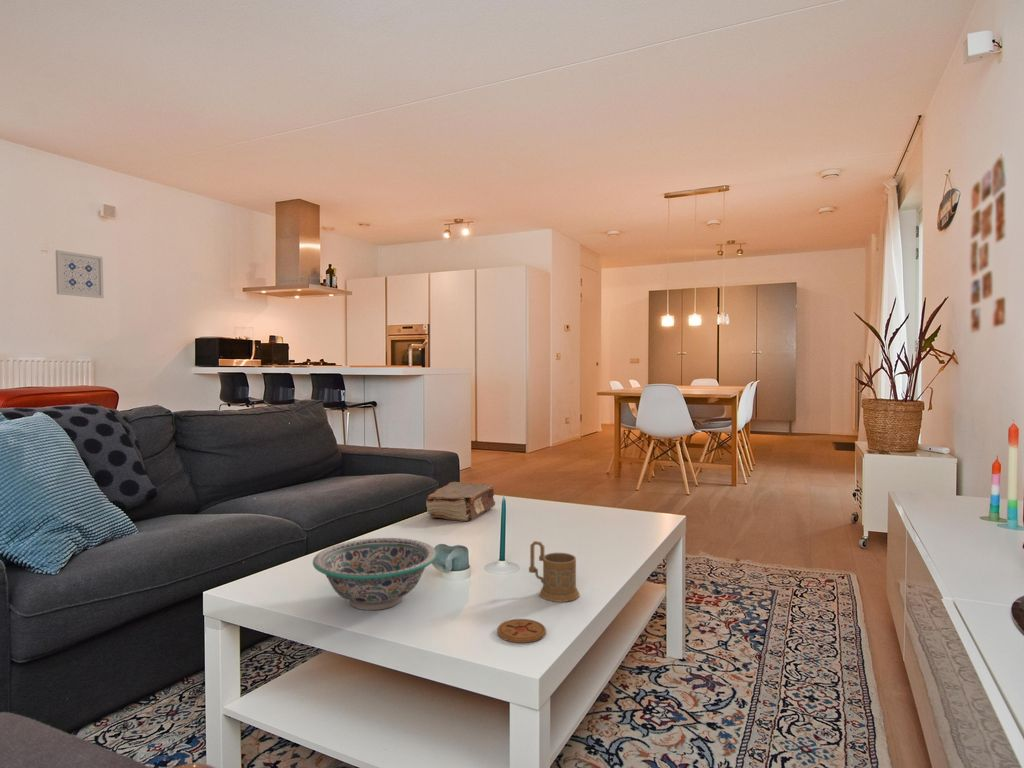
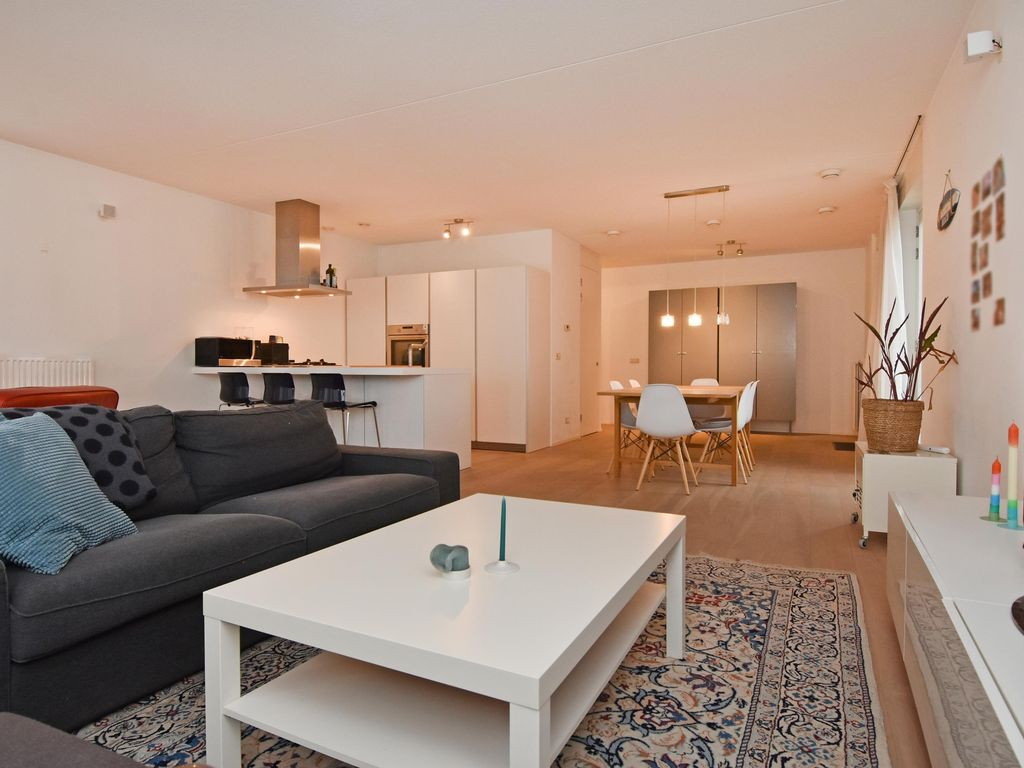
- coaster [496,618,547,644]
- decorative bowl [312,537,438,611]
- wall art [55,249,105,299]
- book [425,481,496,522]
- mug [528,540,580,603]
